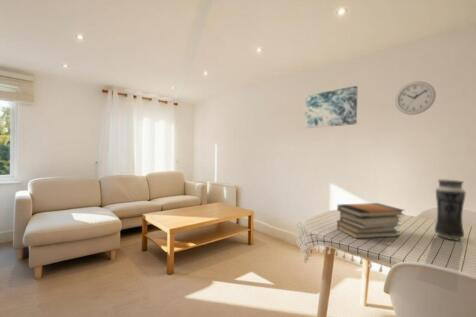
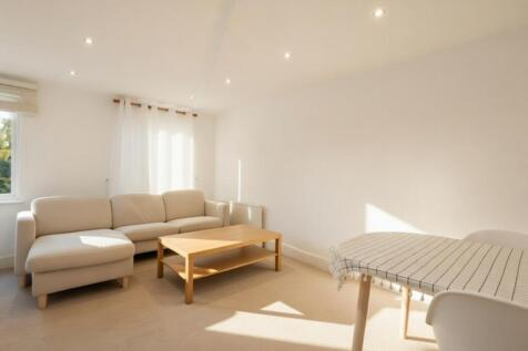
- vase [434,178,467,241]
- wall art [304,85,359,129]
- book stack [336,202,406,240]
- wall clock [394,80,437,116]
